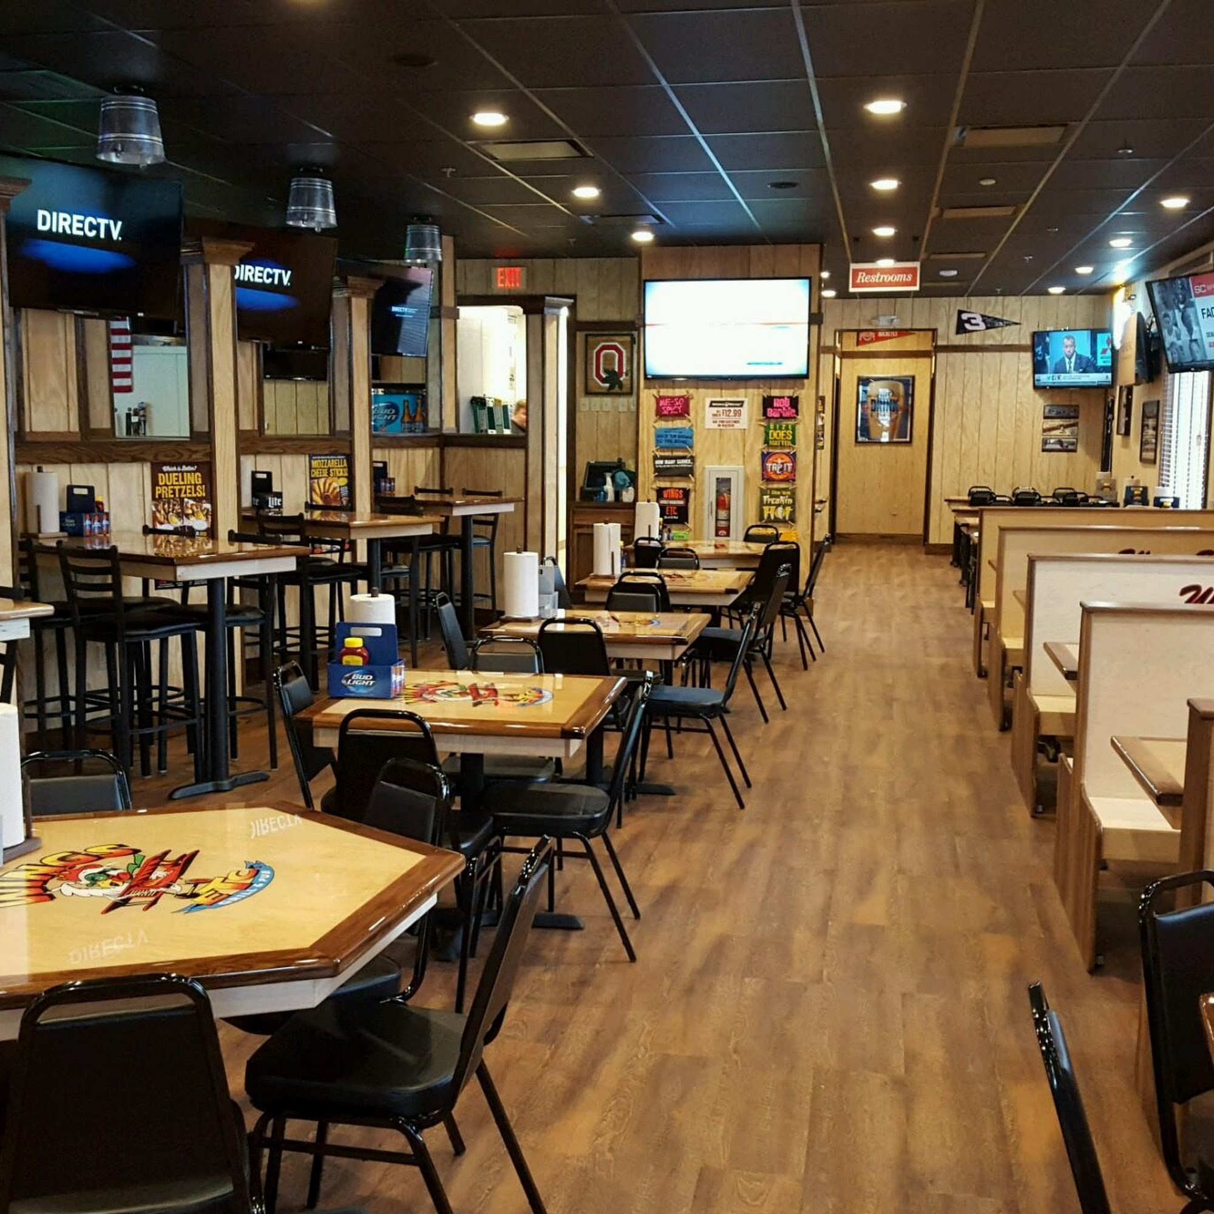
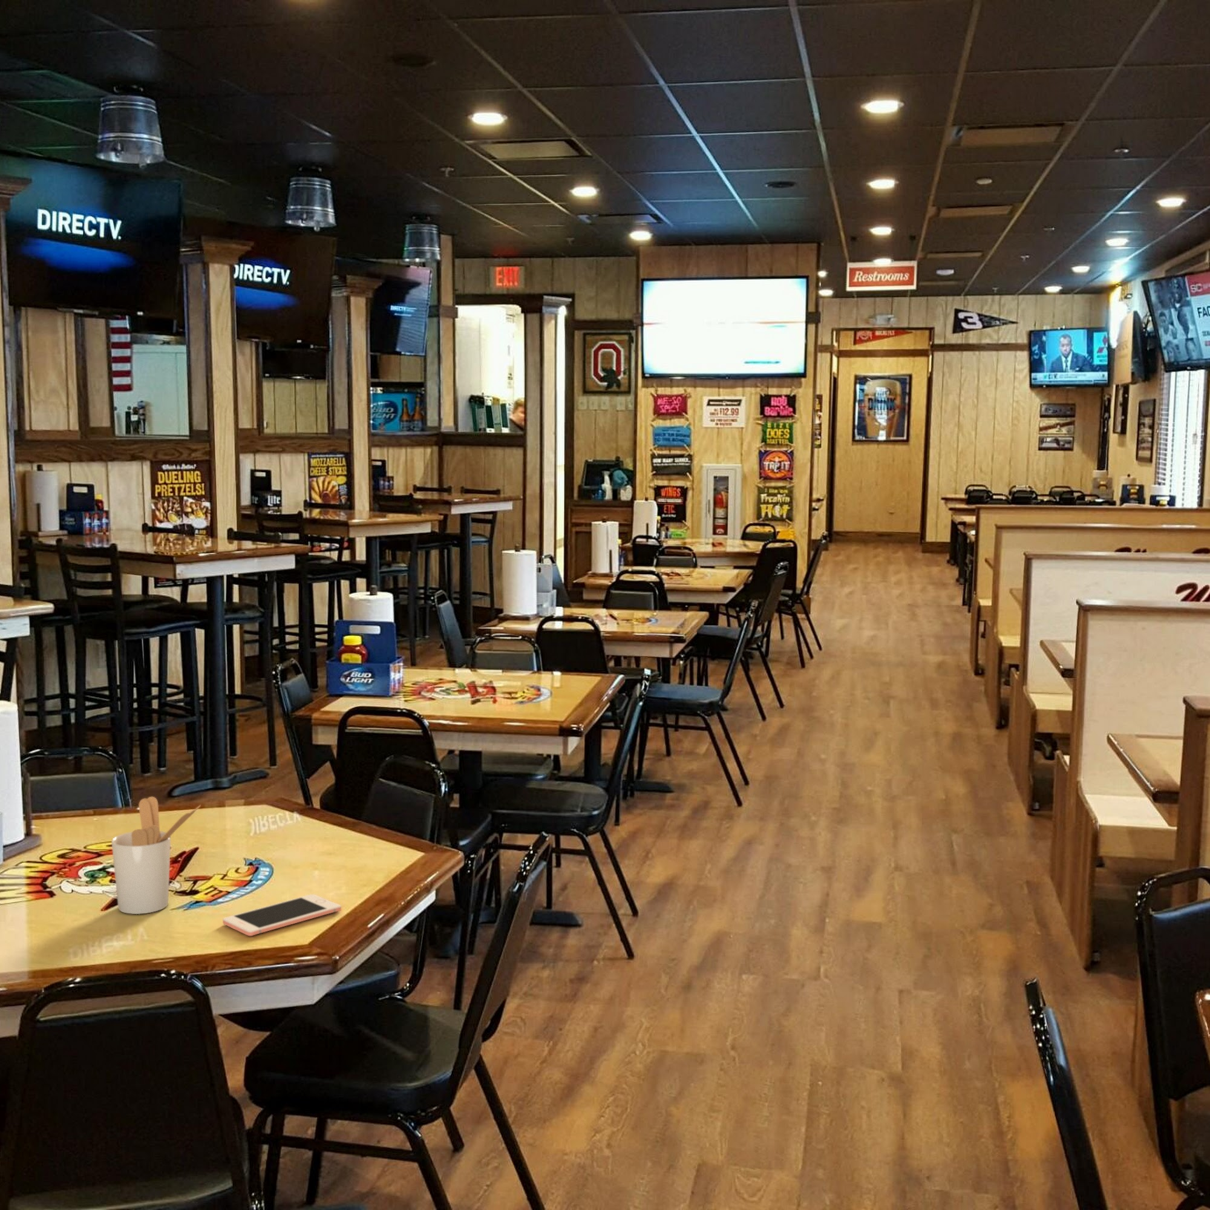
+ utensil holder [111,797,202,915]
+ cell phone [222,893,341,936]
